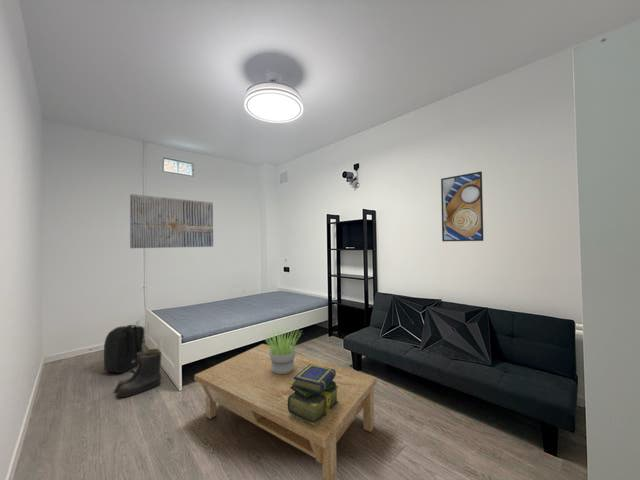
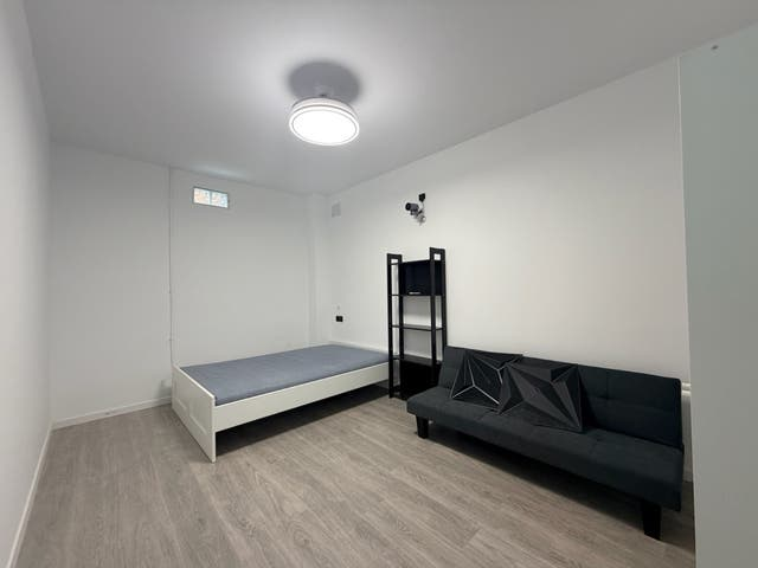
- coffee table [194,343,378,480]
- stack of books [287,364,339,425]
- boots [115,348,162,398]
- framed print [440,171,484,242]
- wall art [129,193,214,249]
- backpack [103,324,145,374]
- potted plant [260,325,303,374]
